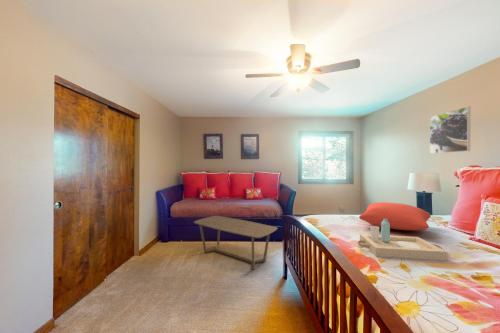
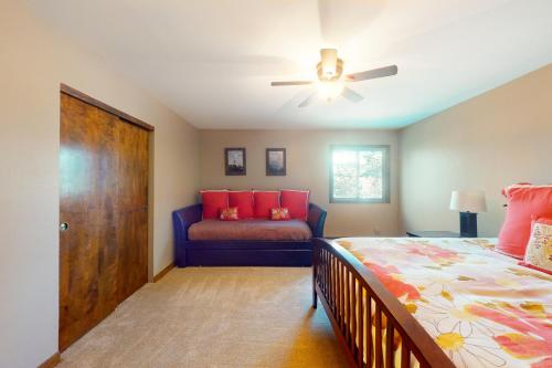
- coffee table [193,215,279,270]
- cushion [358,201,432,231]
- serving tray [357,219,448,262]
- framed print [429,105,472,155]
